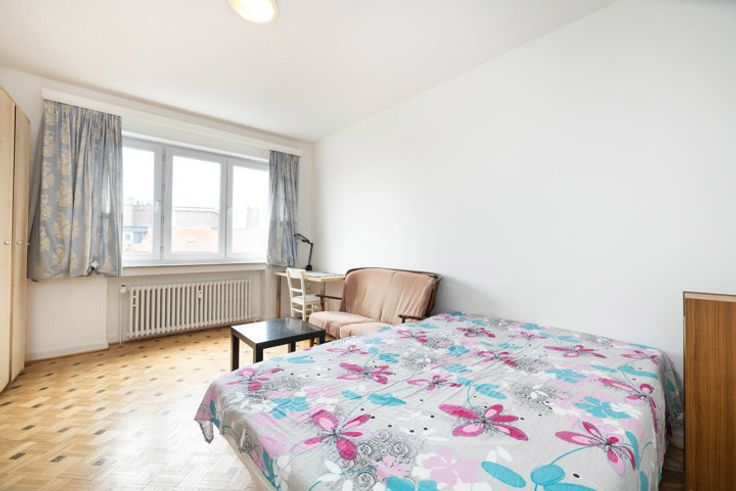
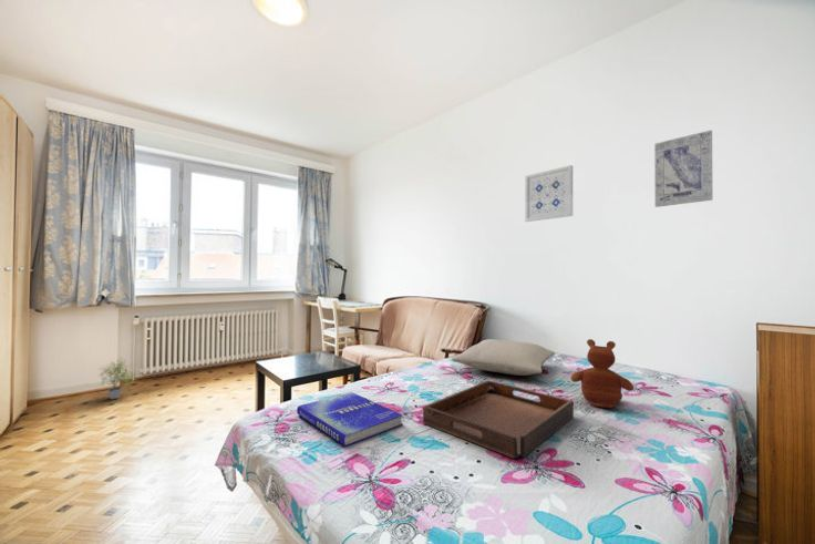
+ serving tray [422,379,575,460]
+ pillow [451,338,556,377]
+ wall art [524,164,574,223]
+ book [296,391,404,448]
+ wall art [653,130,713,208]
+ potted plant [95,358,136,401]
+ toy [570,338,635,409]
